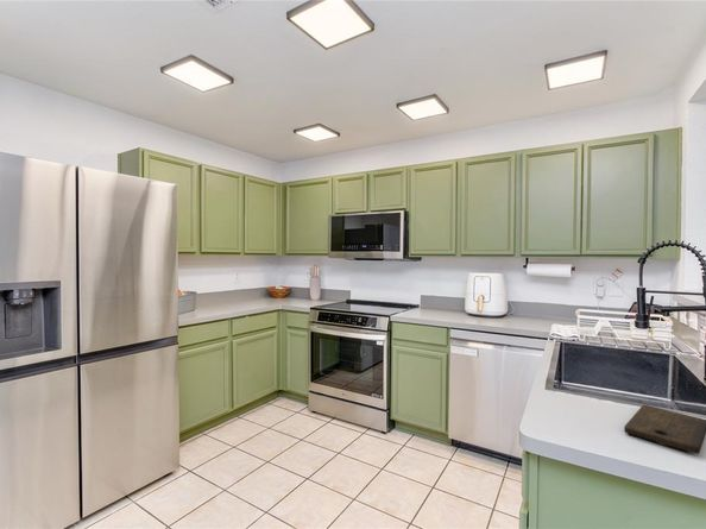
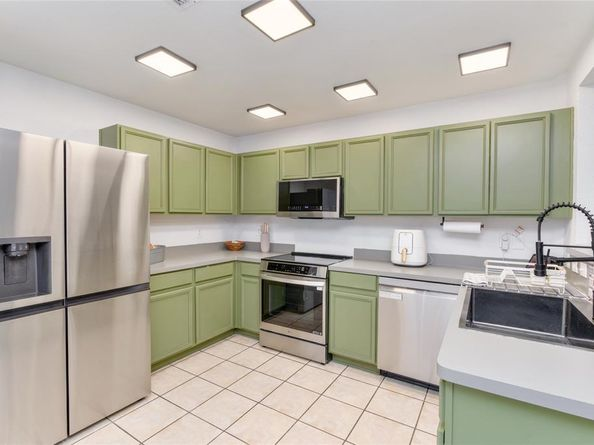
- cutting board [623,404,706,454]
